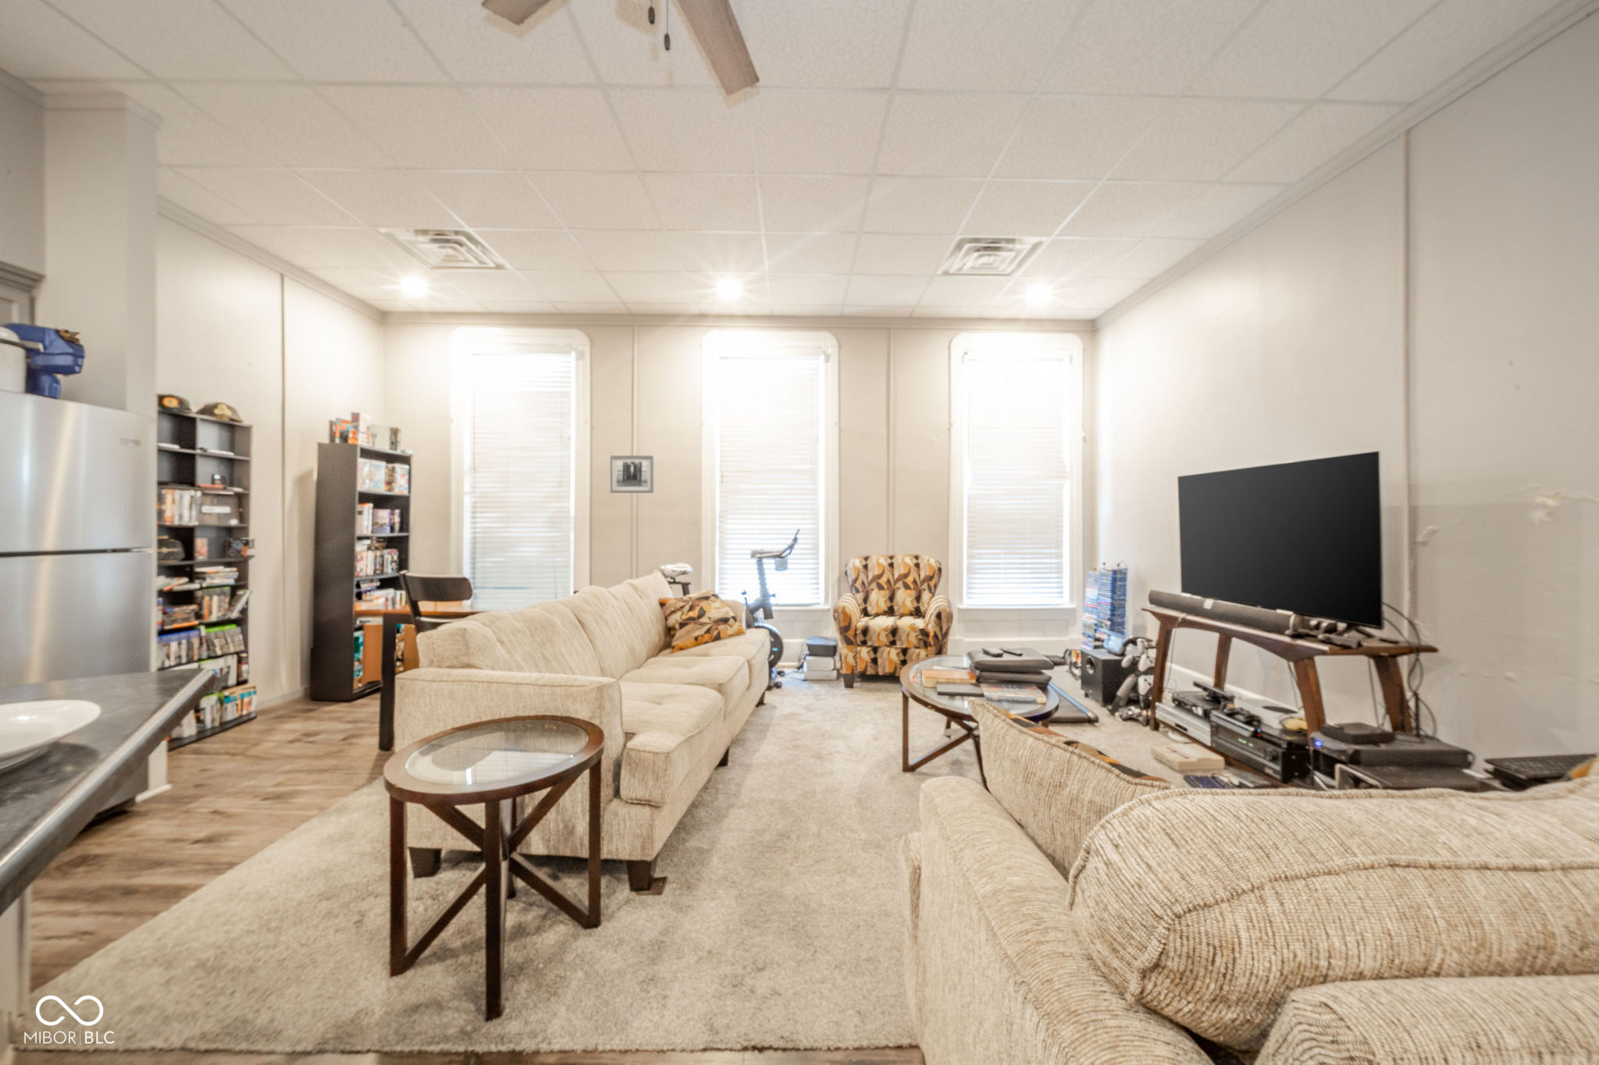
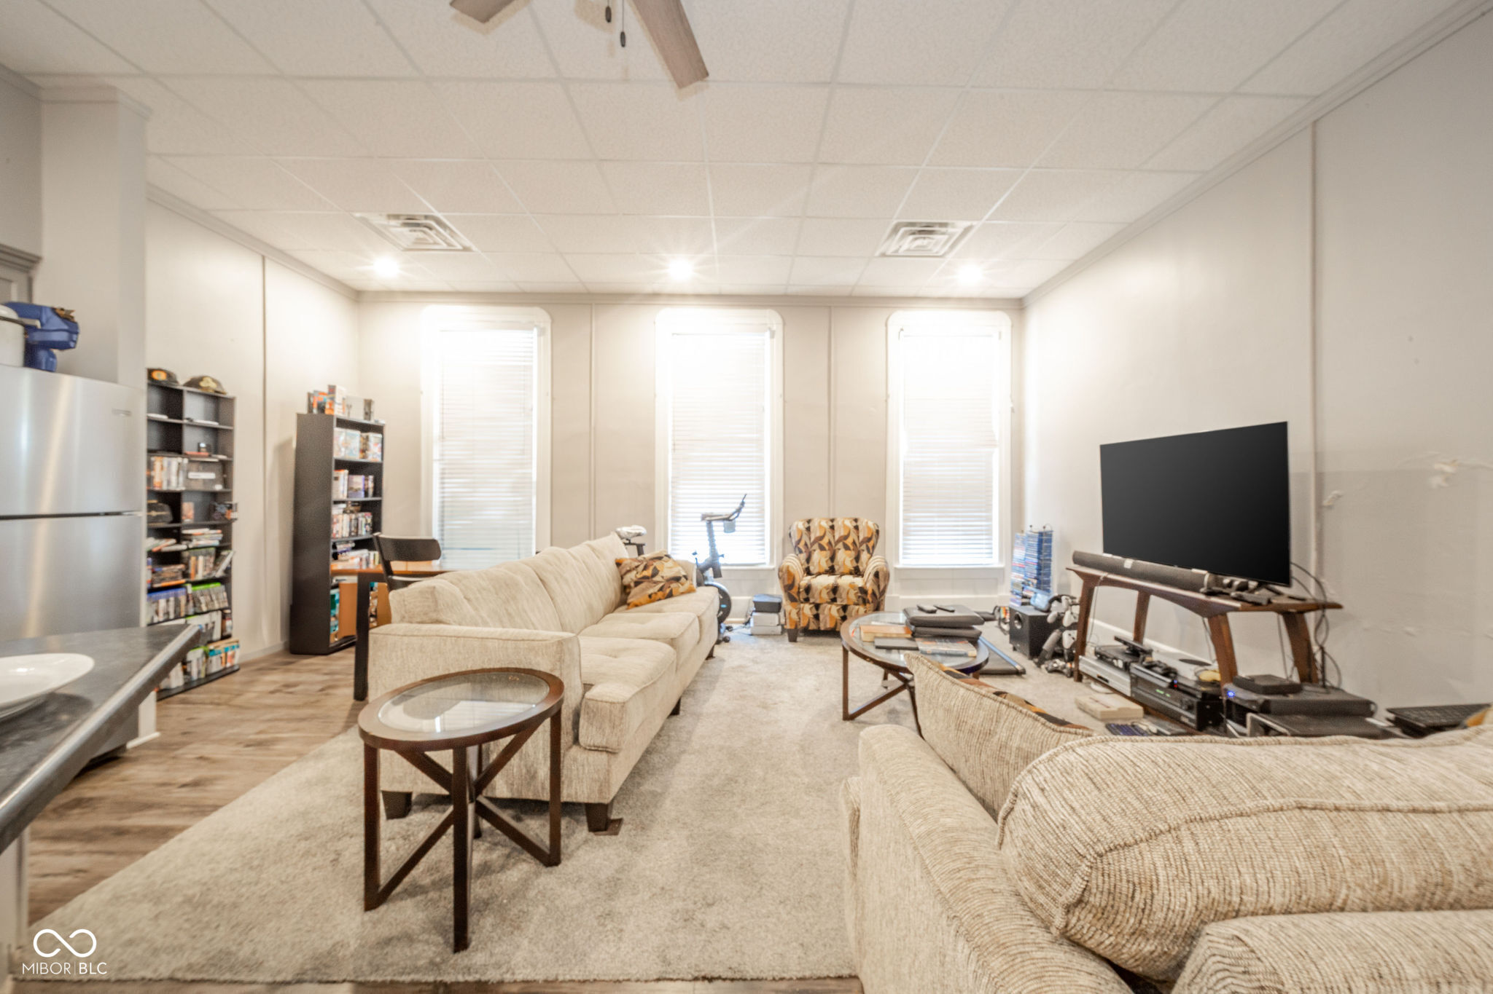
- wall art [609,455,655,494]
